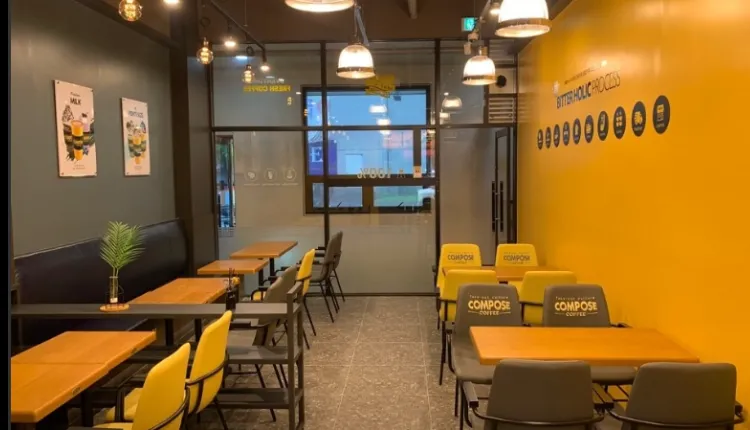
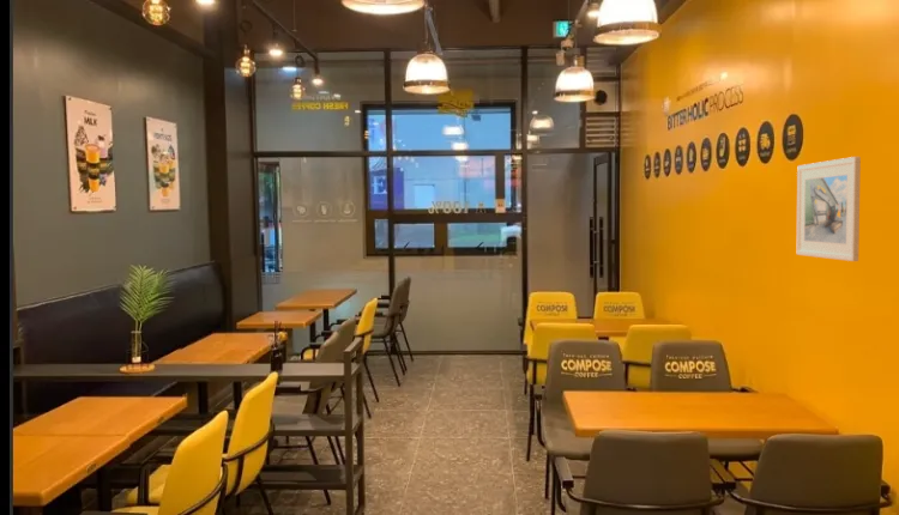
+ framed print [796,156,862,262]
